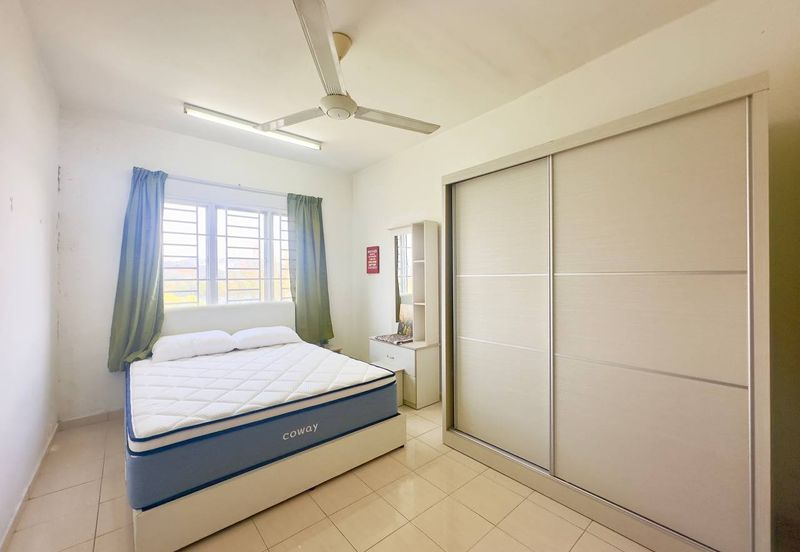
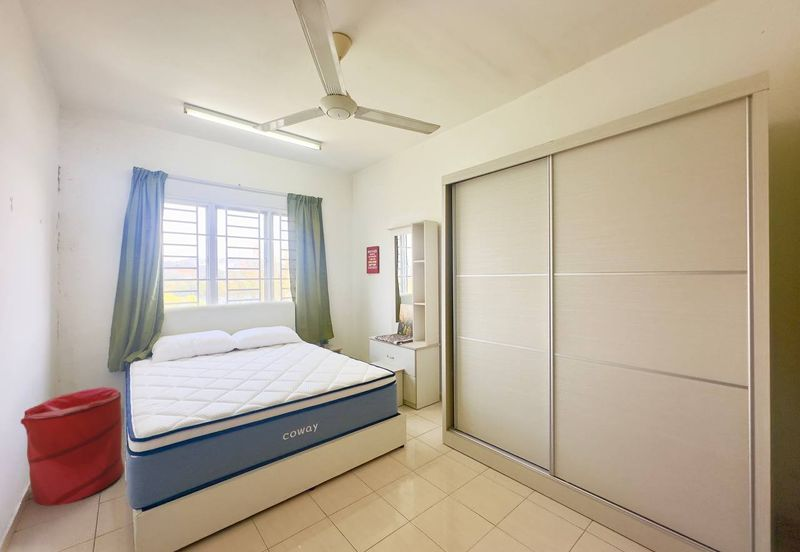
+ laundry hamper [20,386,125,507]
